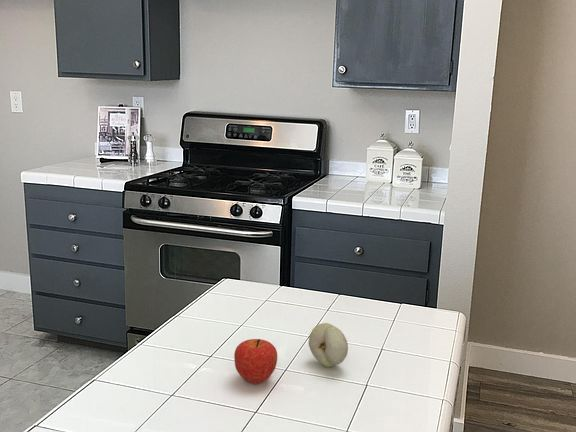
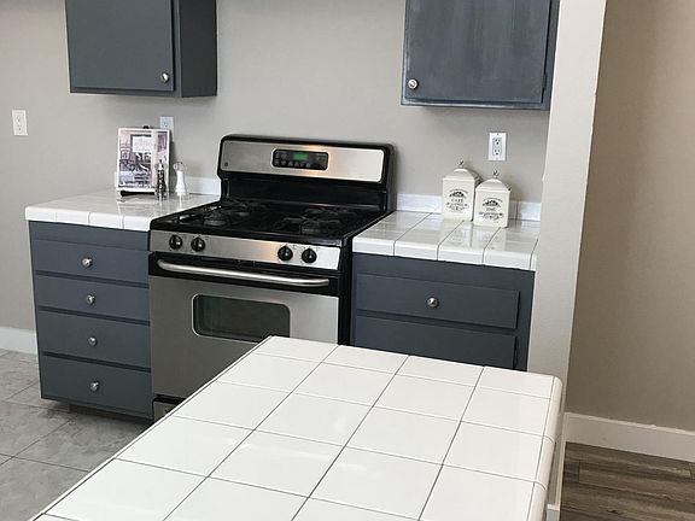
- fruit [233,338,278,385]
- fruit [308,322,349,368]
